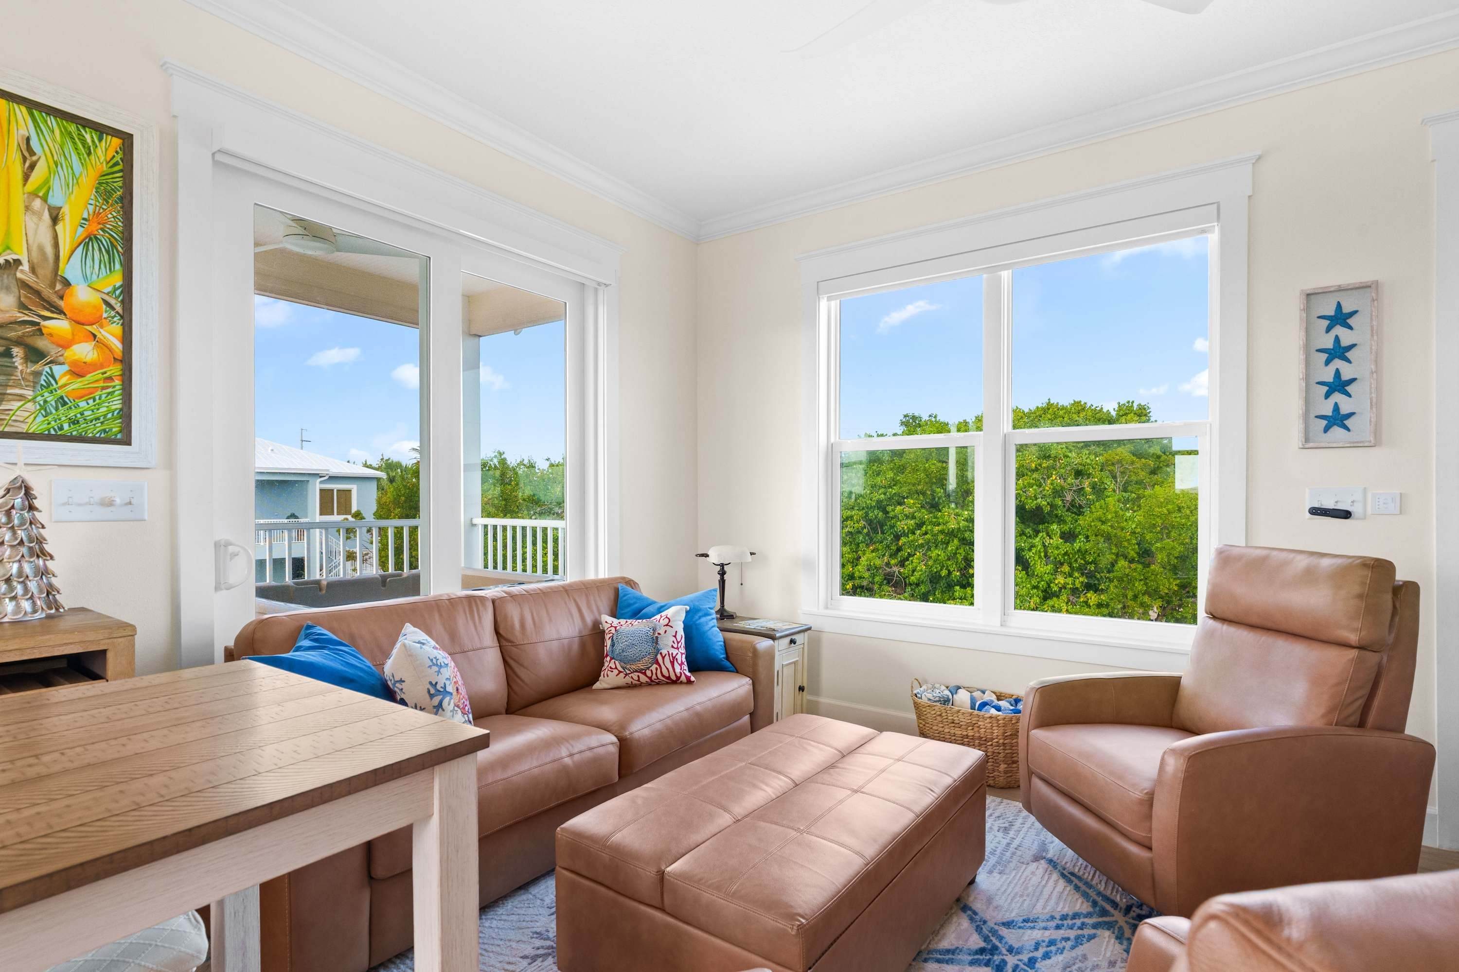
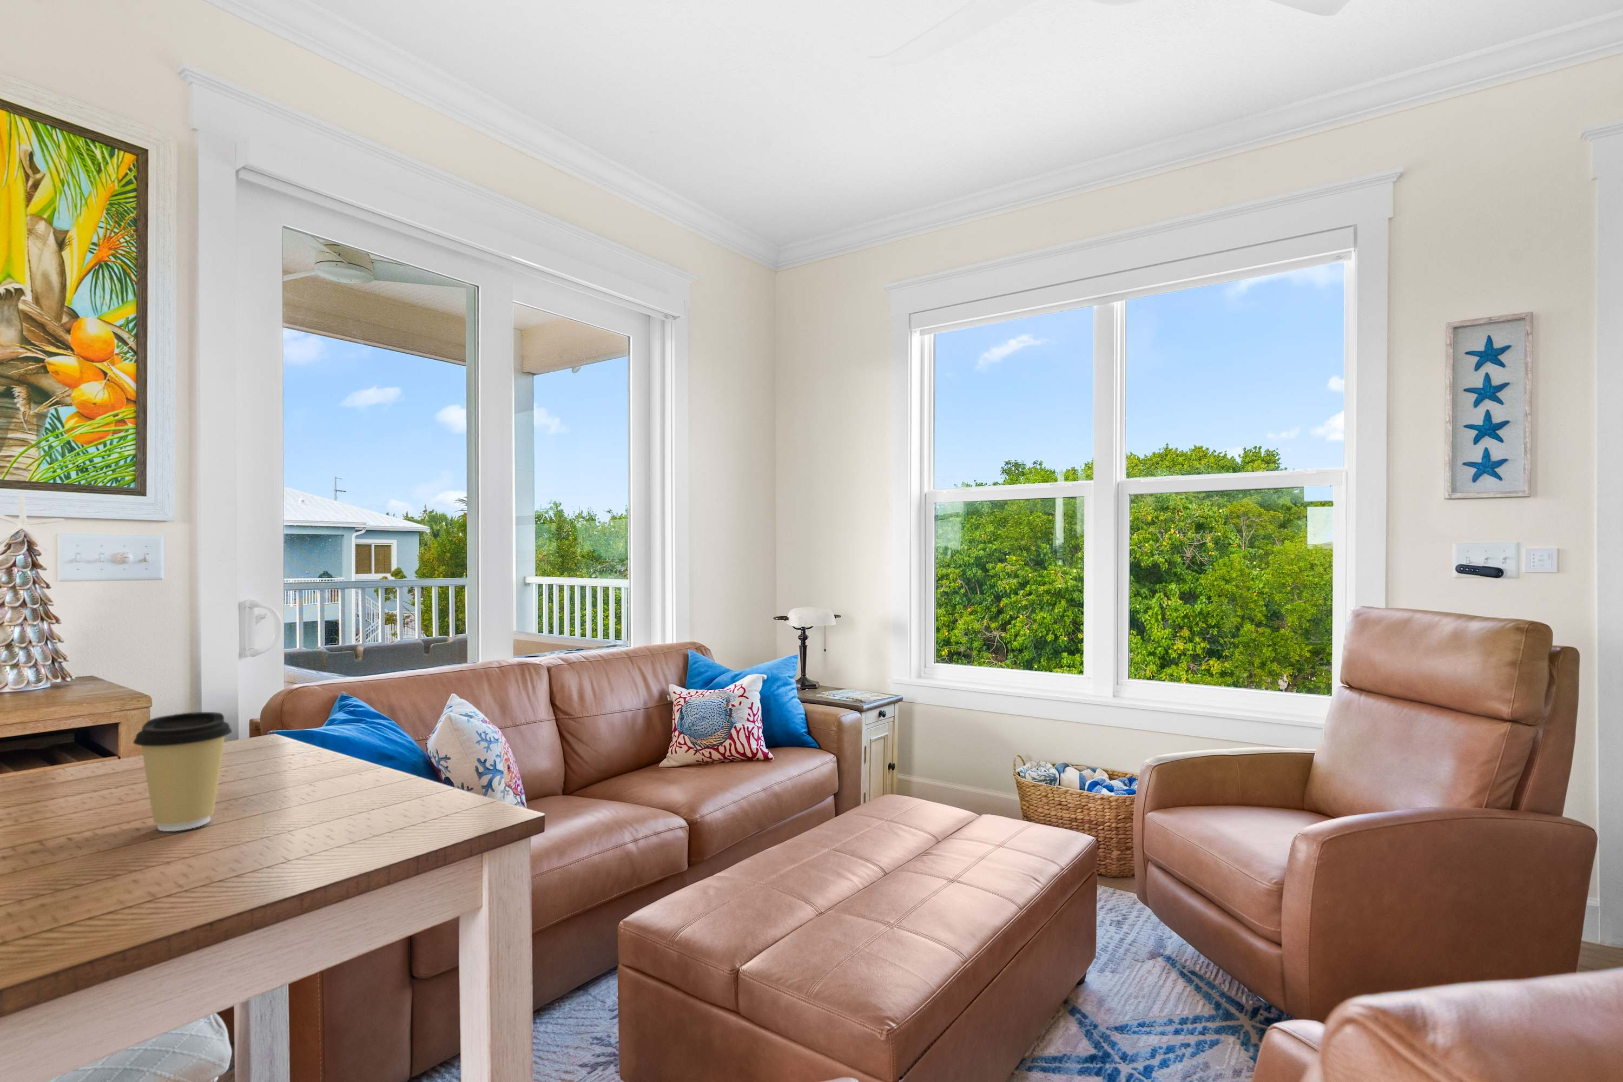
+ coffee cup [133,711,233,832]
